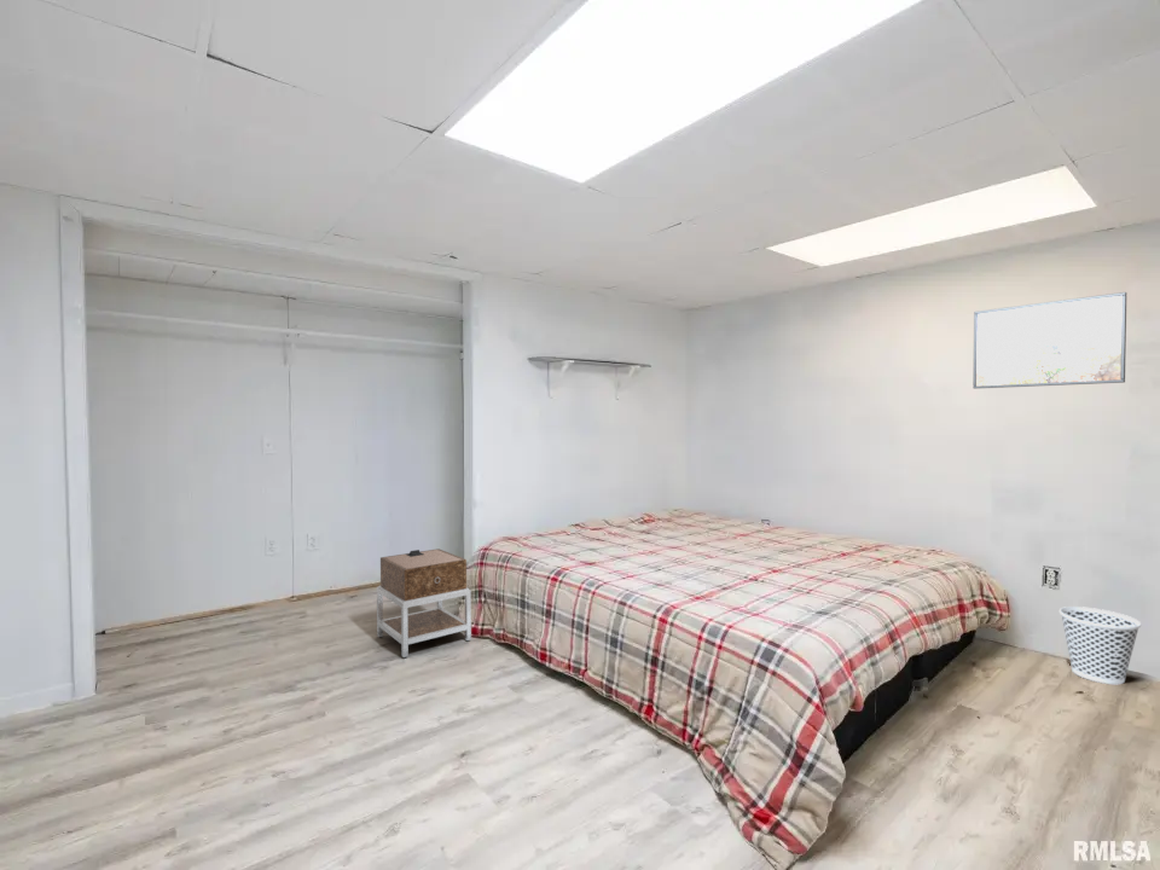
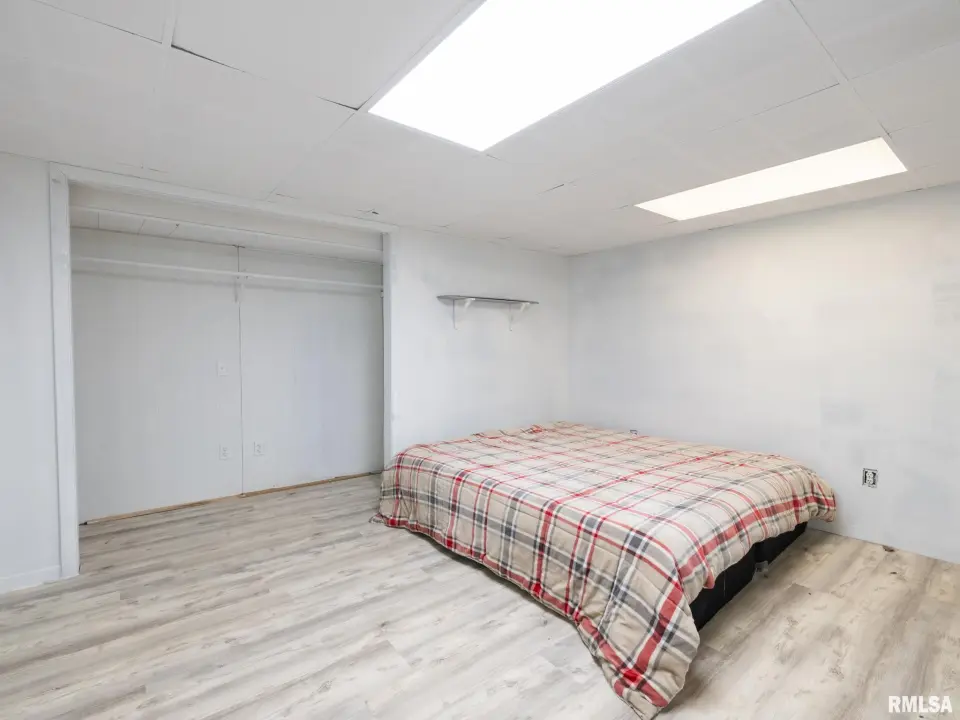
- nightstand [376,547,472,659]
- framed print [971,291,1127,389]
- wastebasket [1058,605,1142,685]
